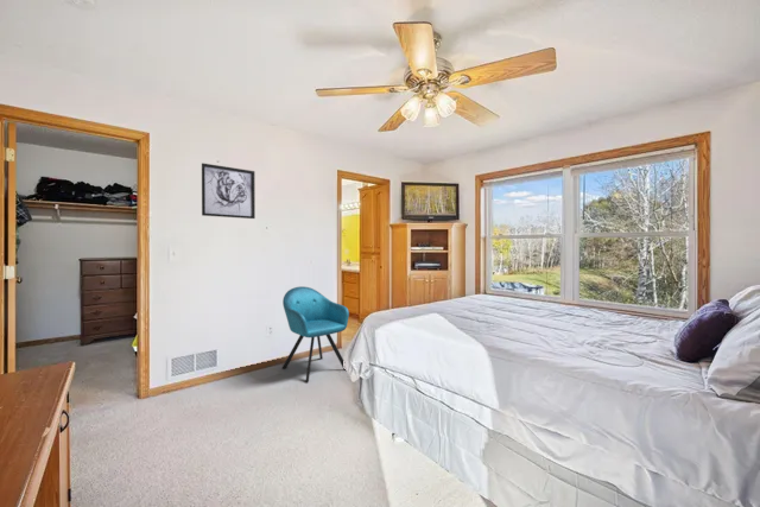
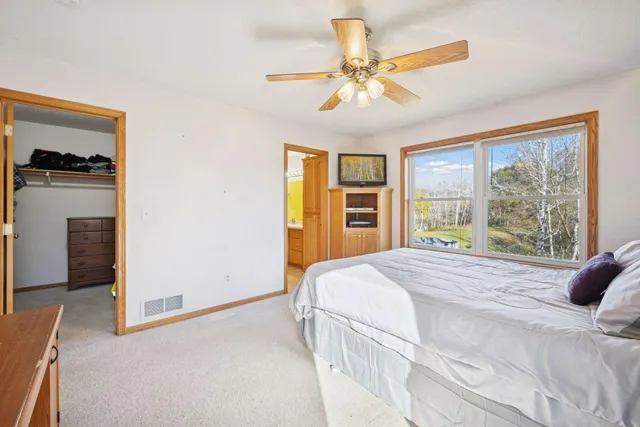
- wall art [201,161,256,220]
- chair [281,285,350,384]
